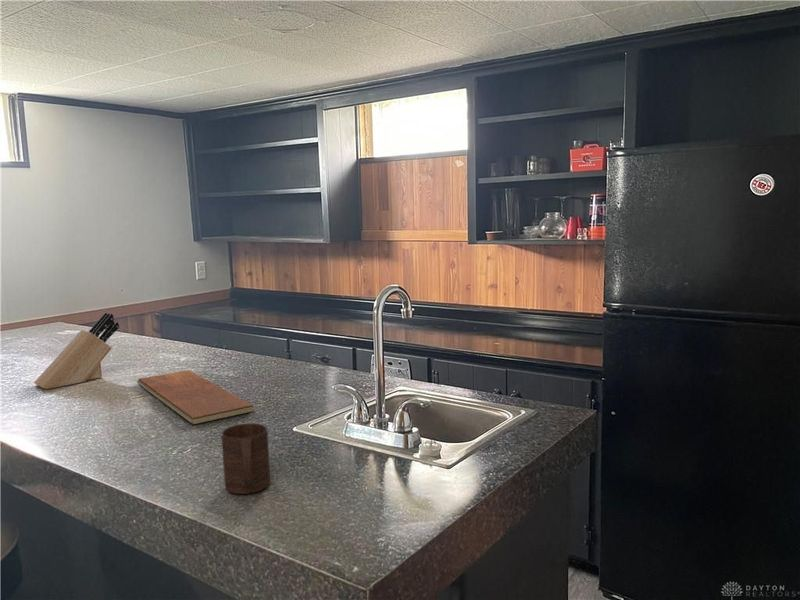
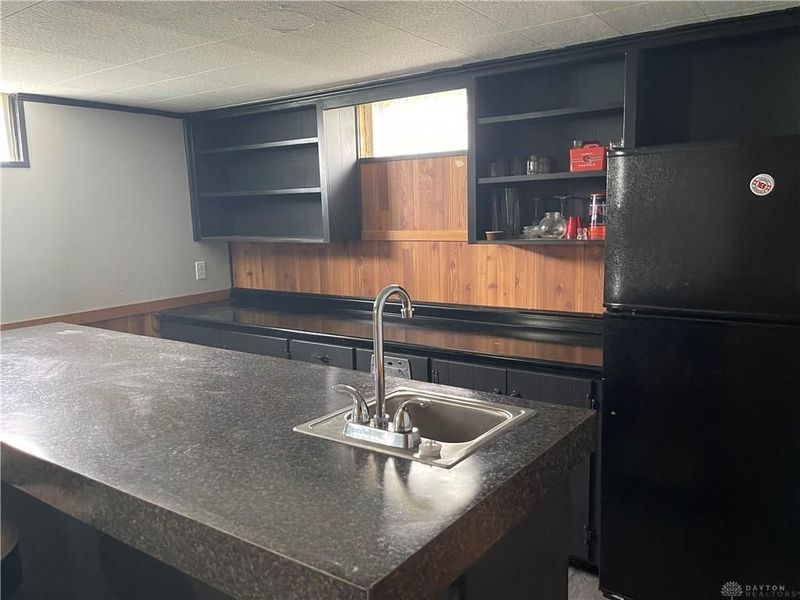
- cup [221,423,271,495]
- knife block [33,312,120,390]
- chopping board [136,369,254,425]
